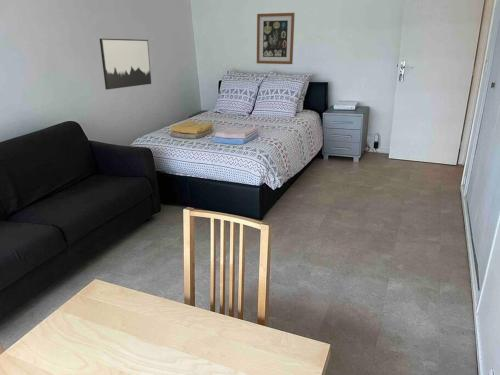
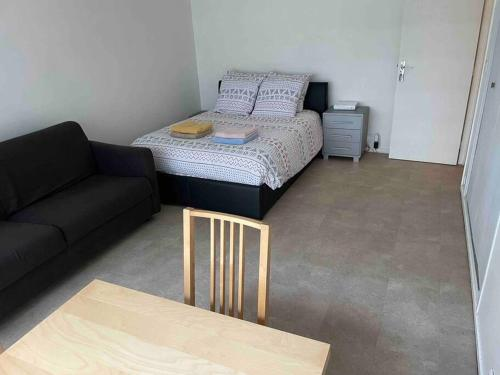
- wall art [99,38,152,90]
- wall art [256,12,296,65]
